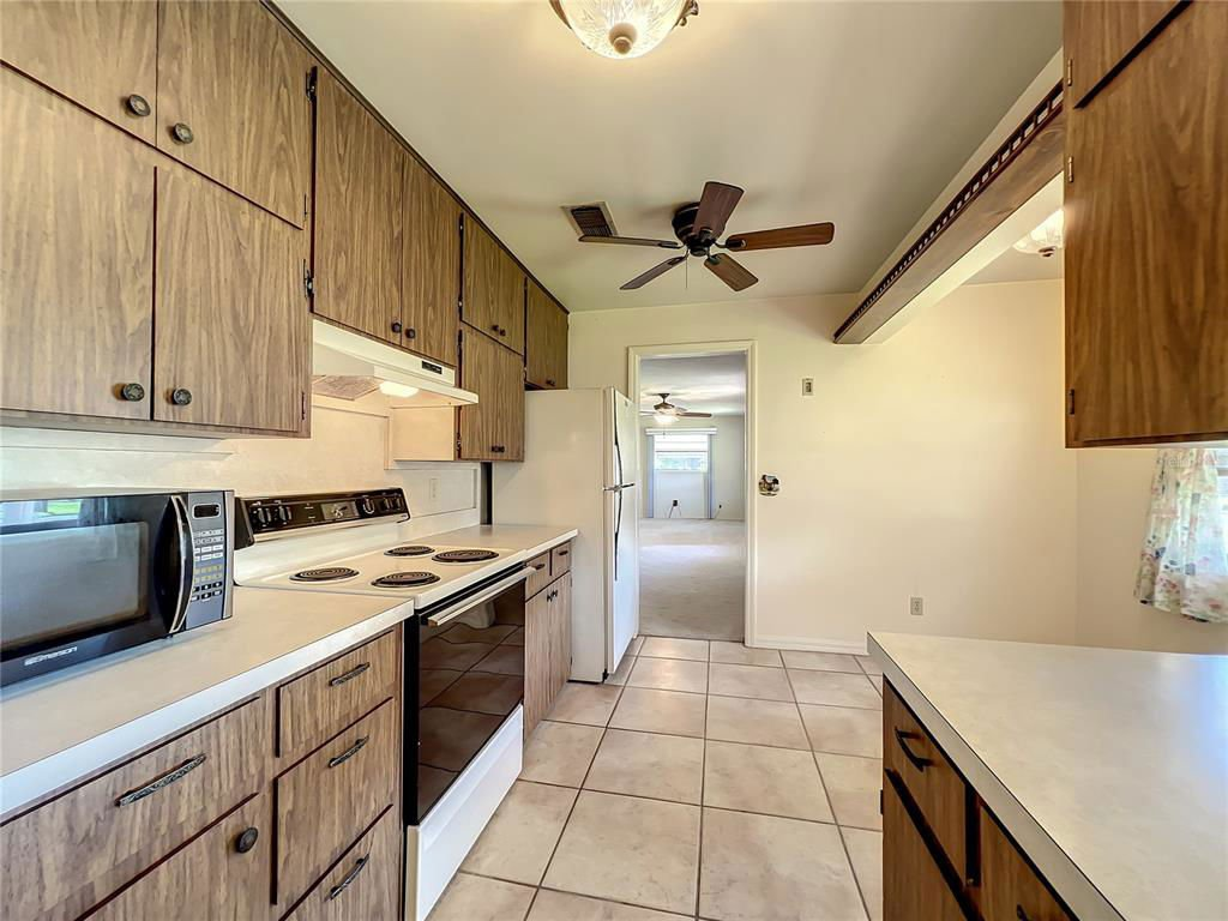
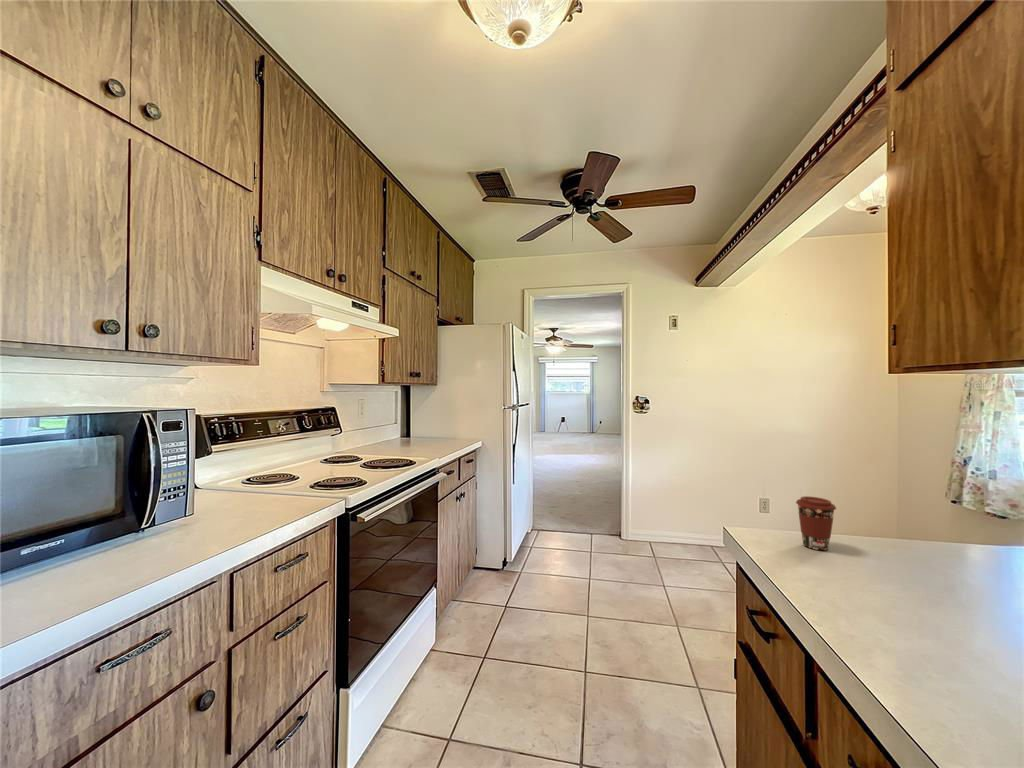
+ coffee cup [795,495,837,551]
